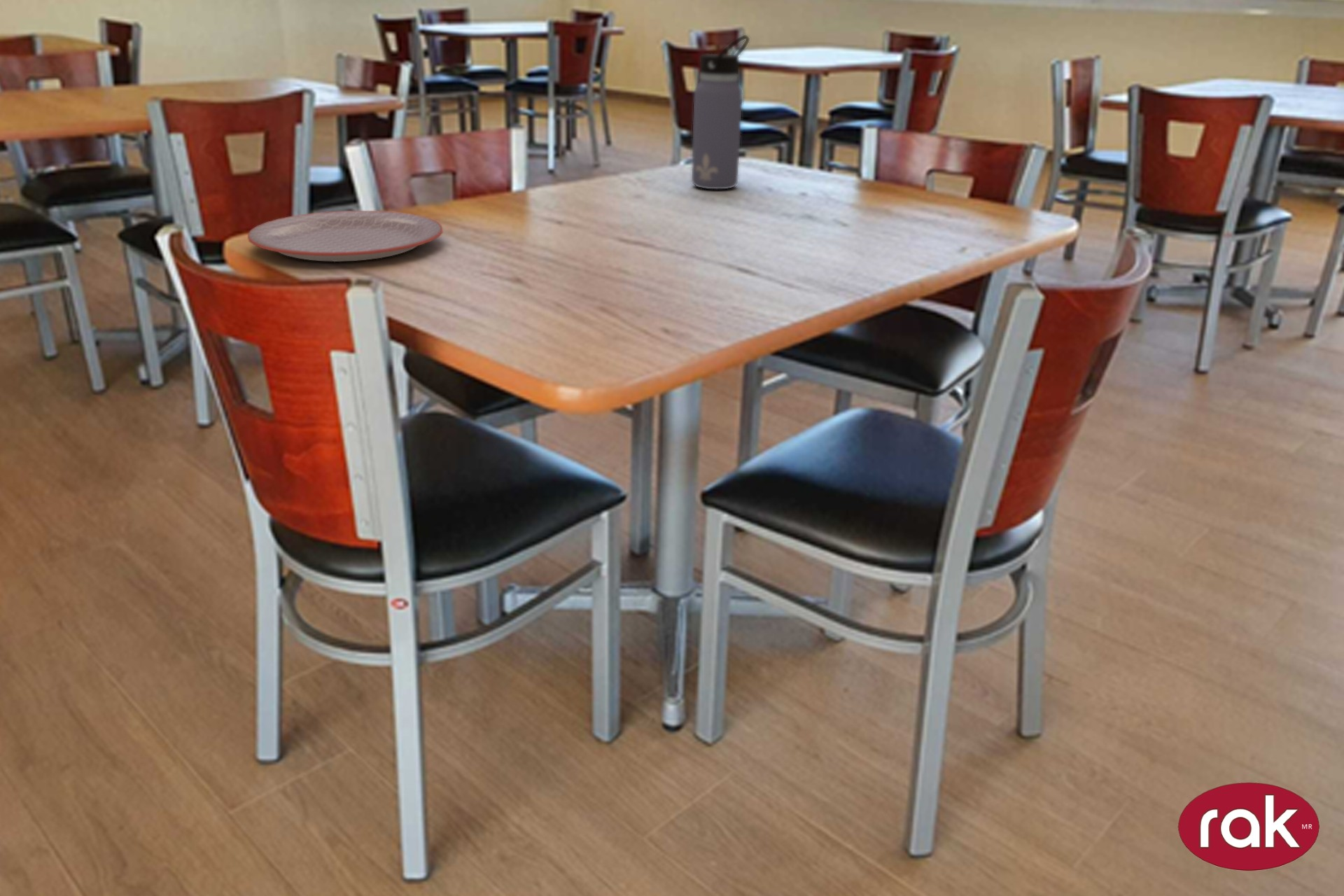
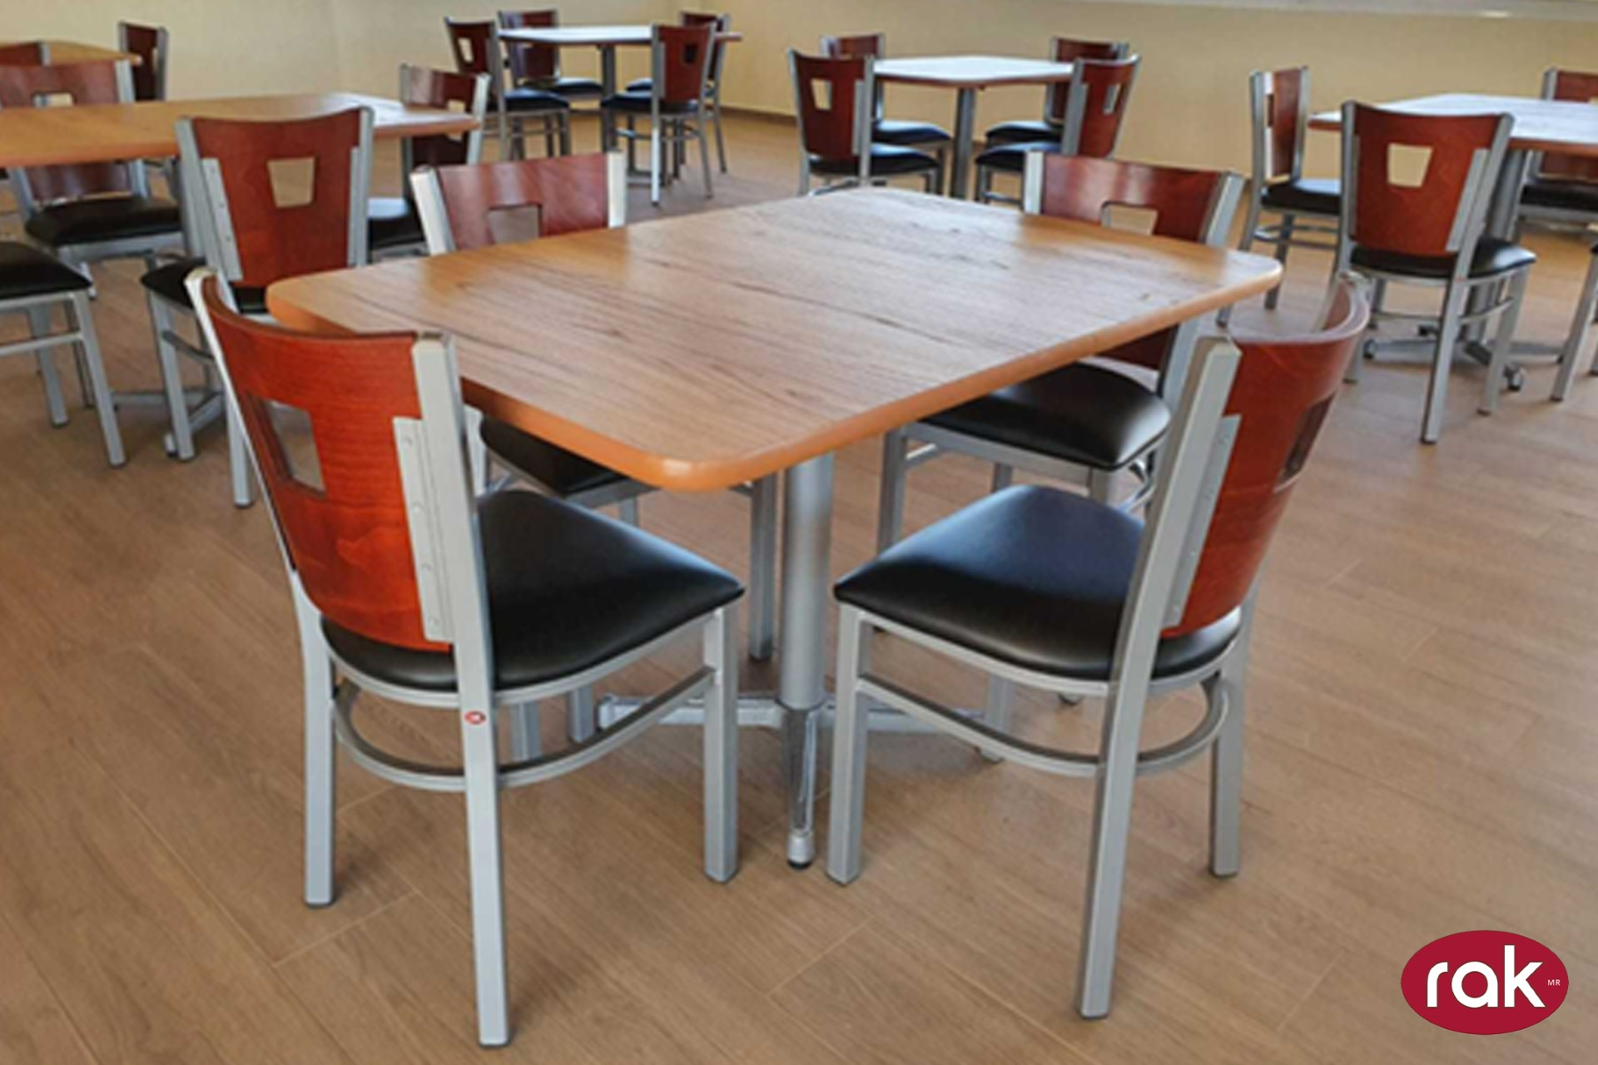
- plate [247,210,443,262]
- water bottle [691,34,750,190]
